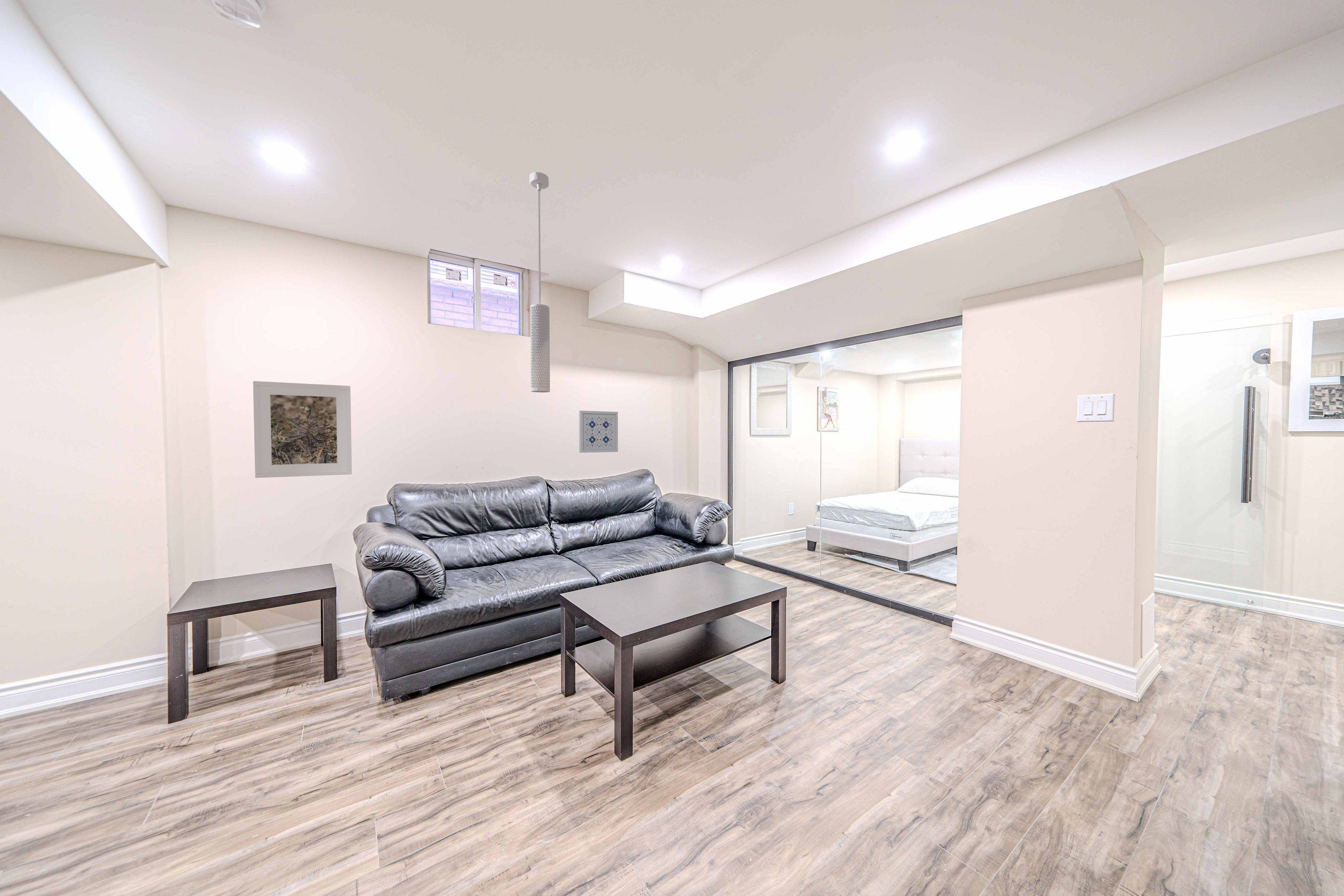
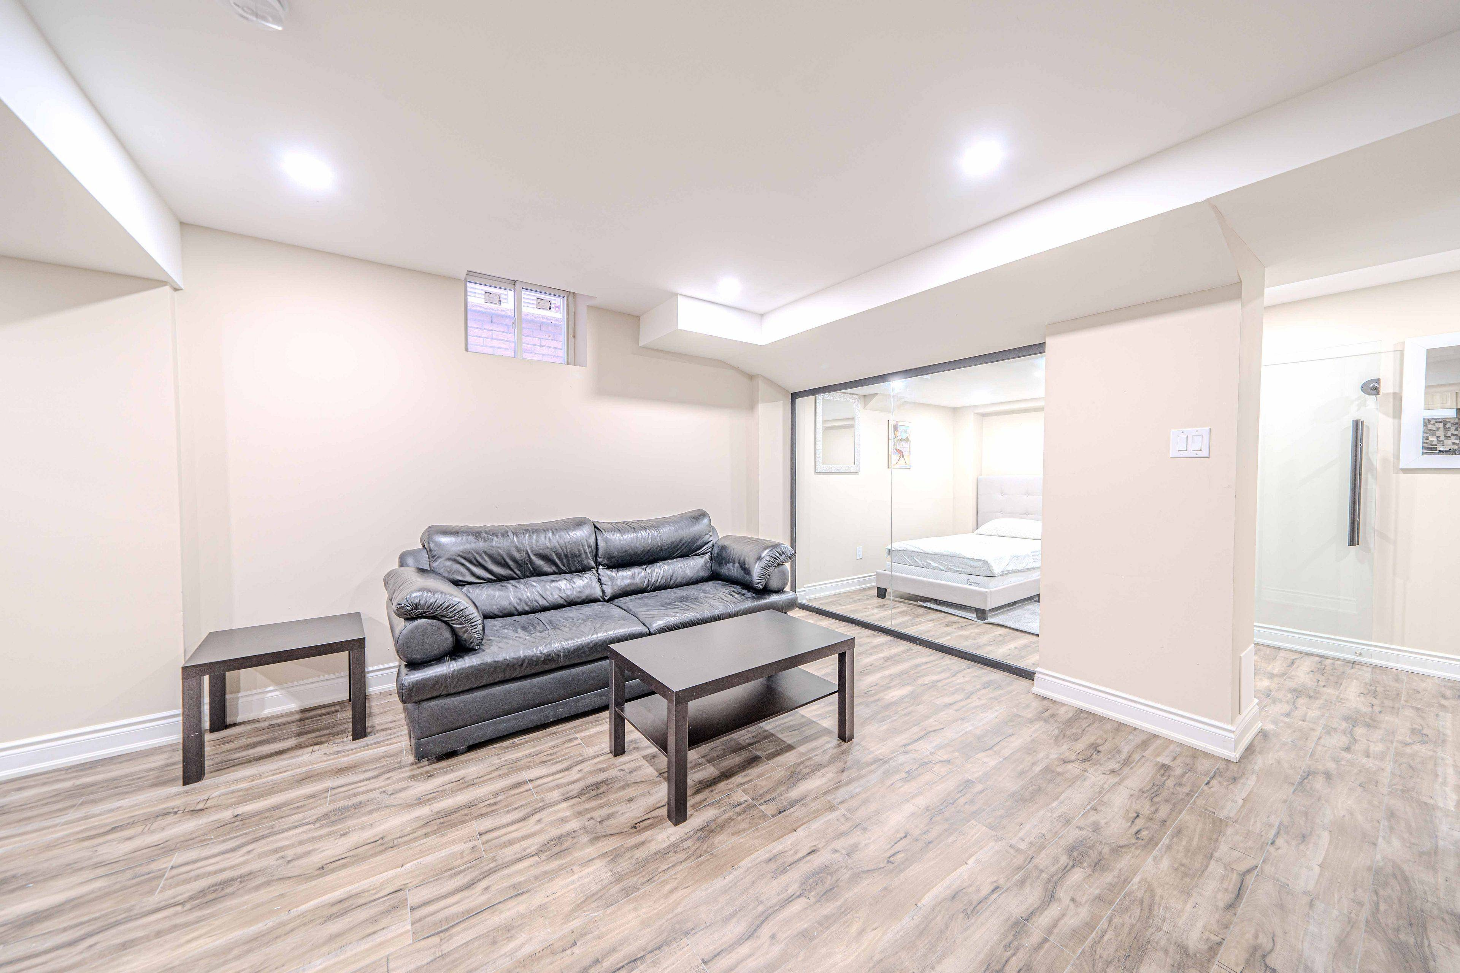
- wall art [579,410,618,453]
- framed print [253,381,352,478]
- pendant light [529,172,551,393]
